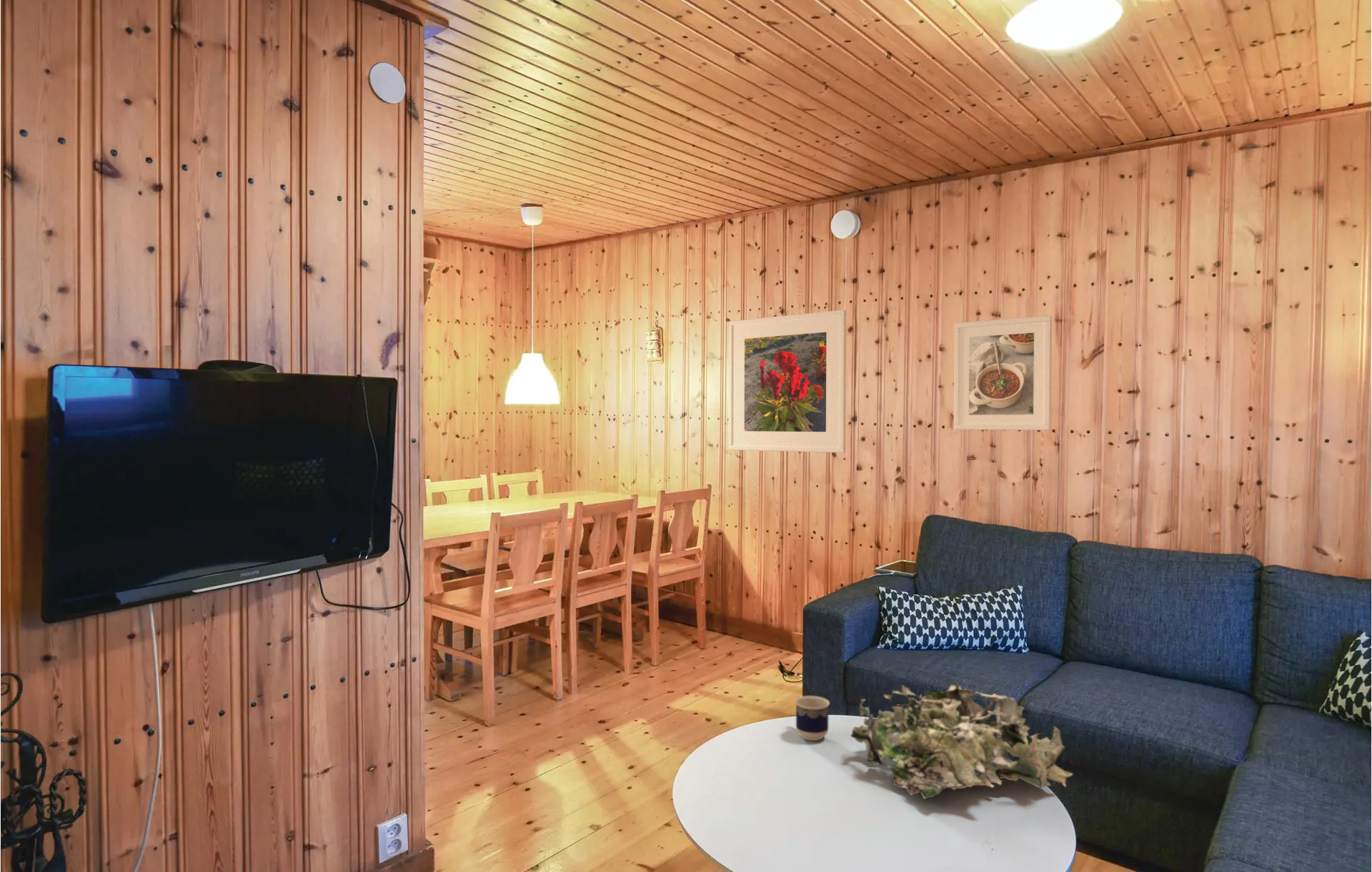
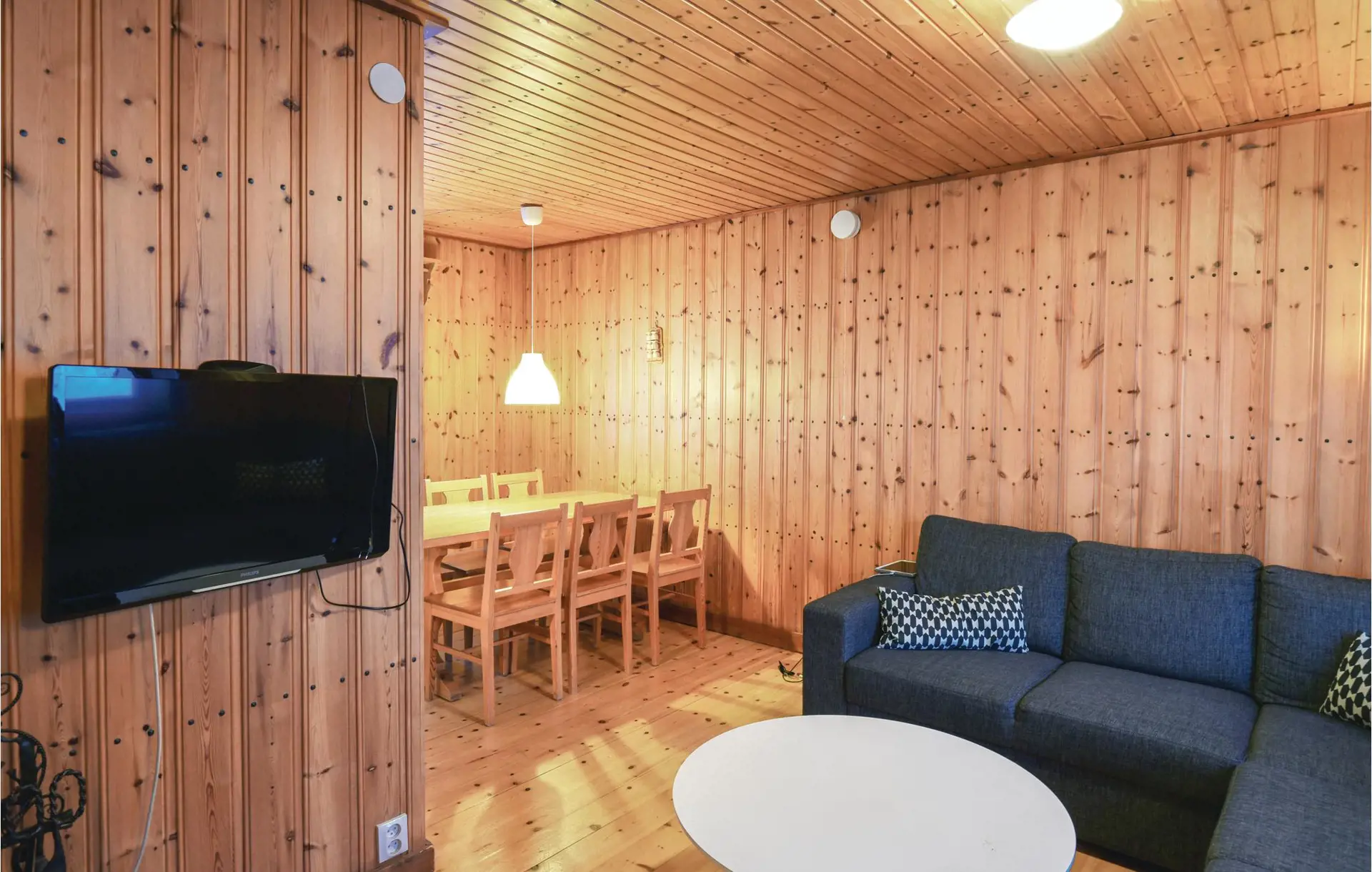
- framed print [953,315,1053,431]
- cup [794,695,830,741]
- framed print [727,309,847,454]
- plant [850,683,1073,800]
